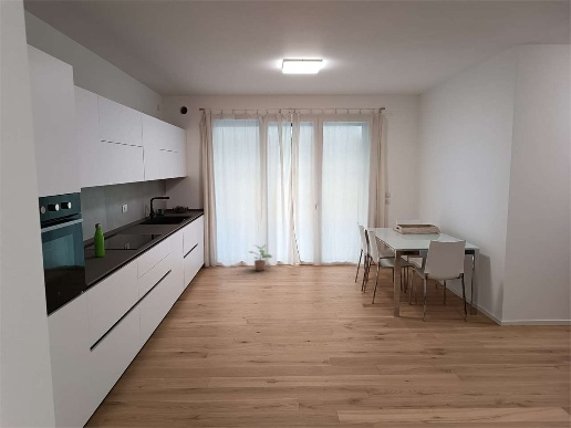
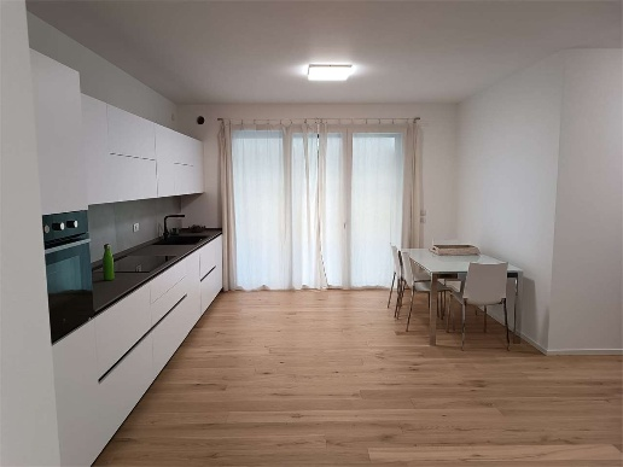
- potted plant [249,243,273,272]
